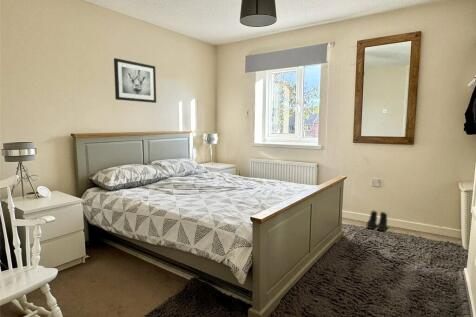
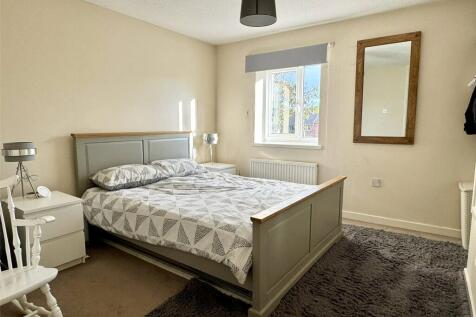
- boots [366,210,388,232]
- wall art [113,57,157,104]
